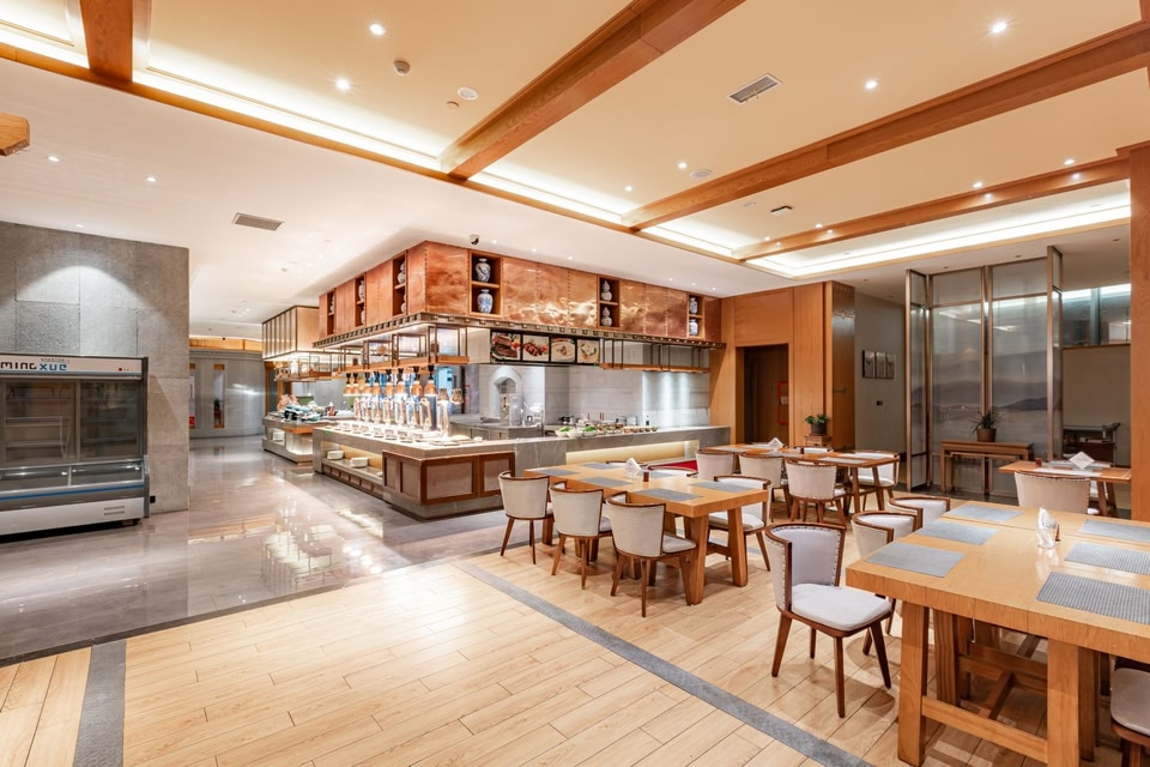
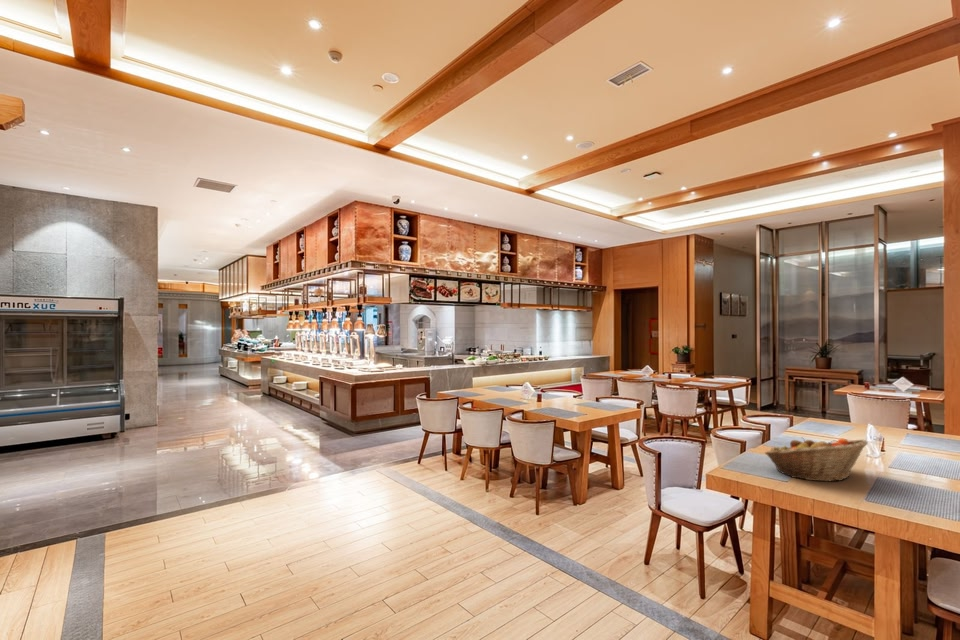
+ fruit basket [764,436,869,482]
